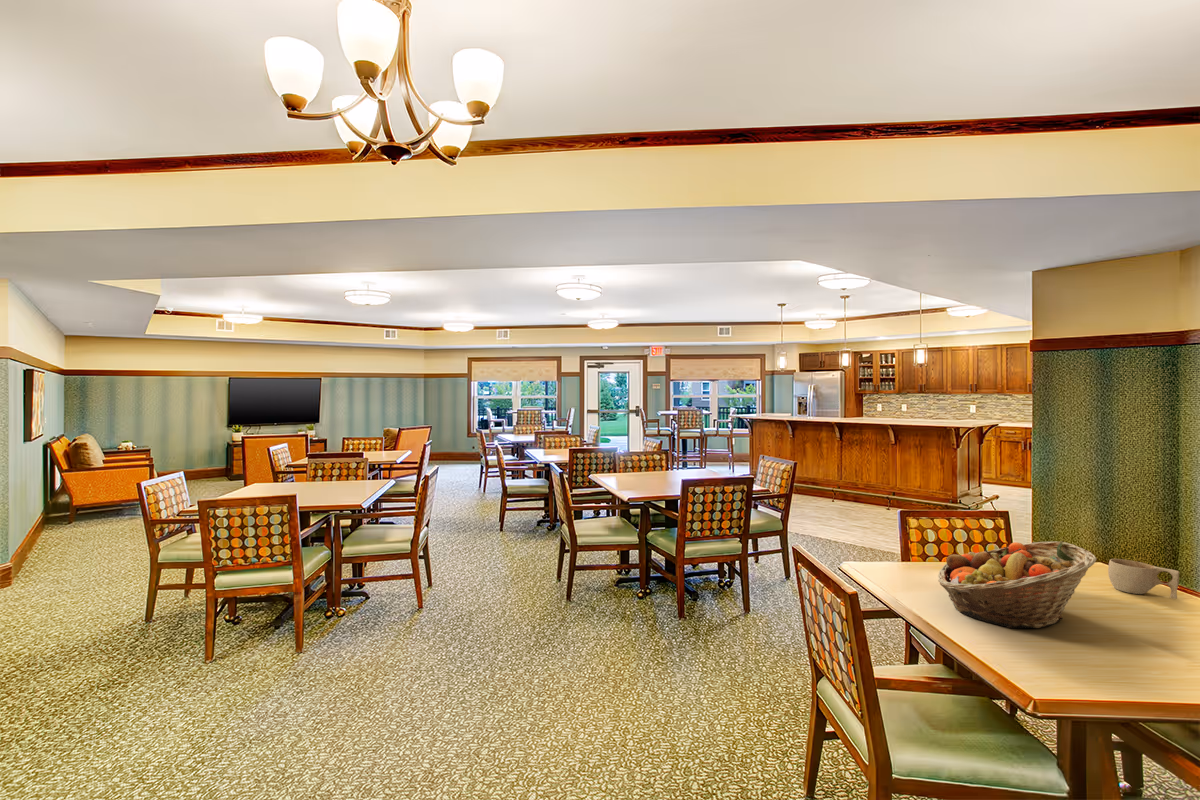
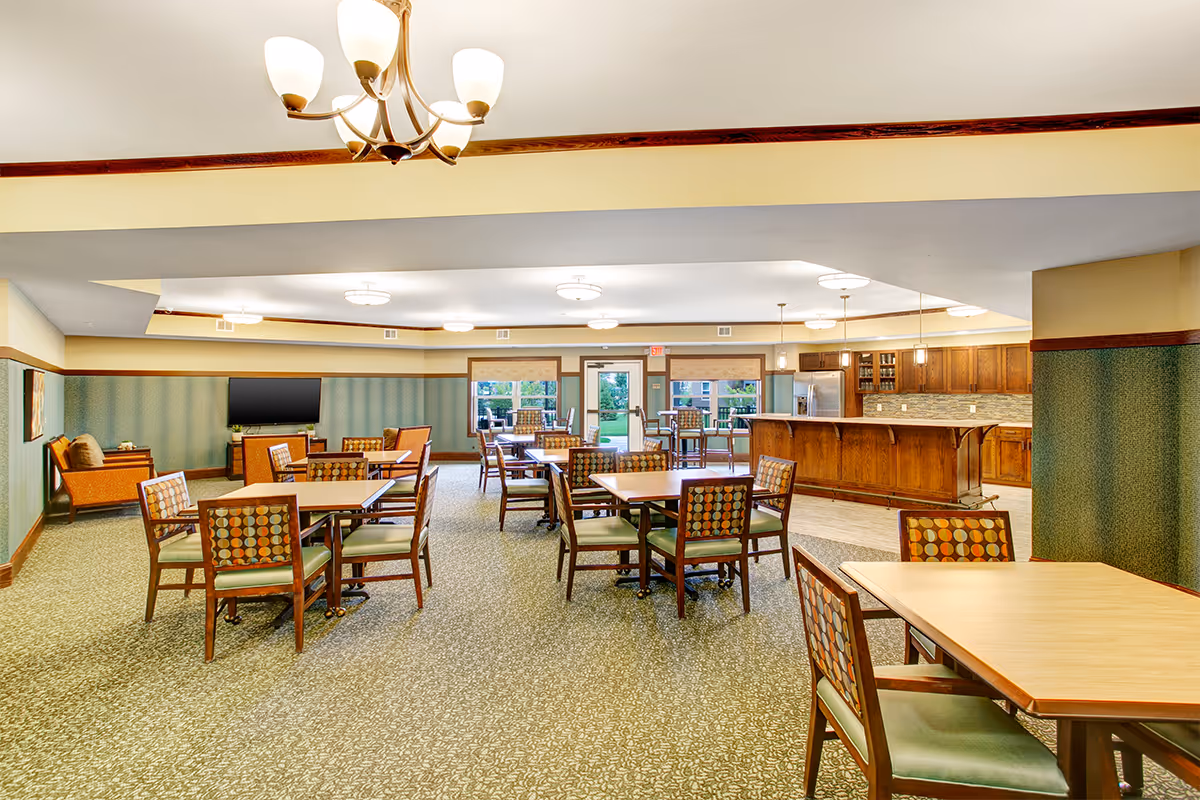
- fruit basket [937,541,1098,629]
- cup [1107,558,1180,600]
